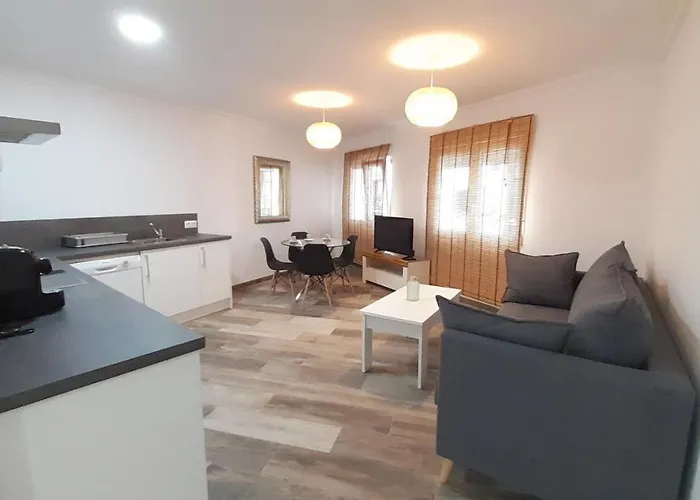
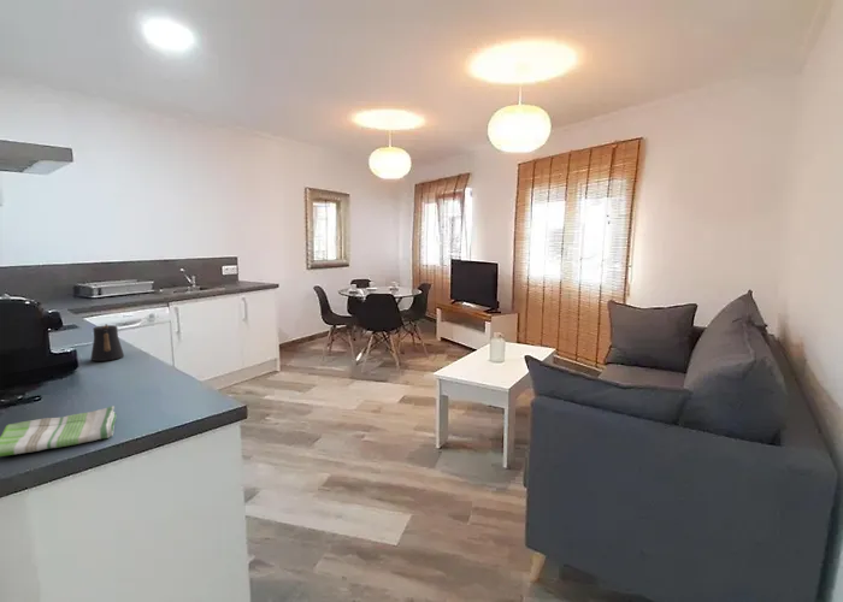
+ kettle [90,323,125,362]
+ dish towel [0,405,118,458]
